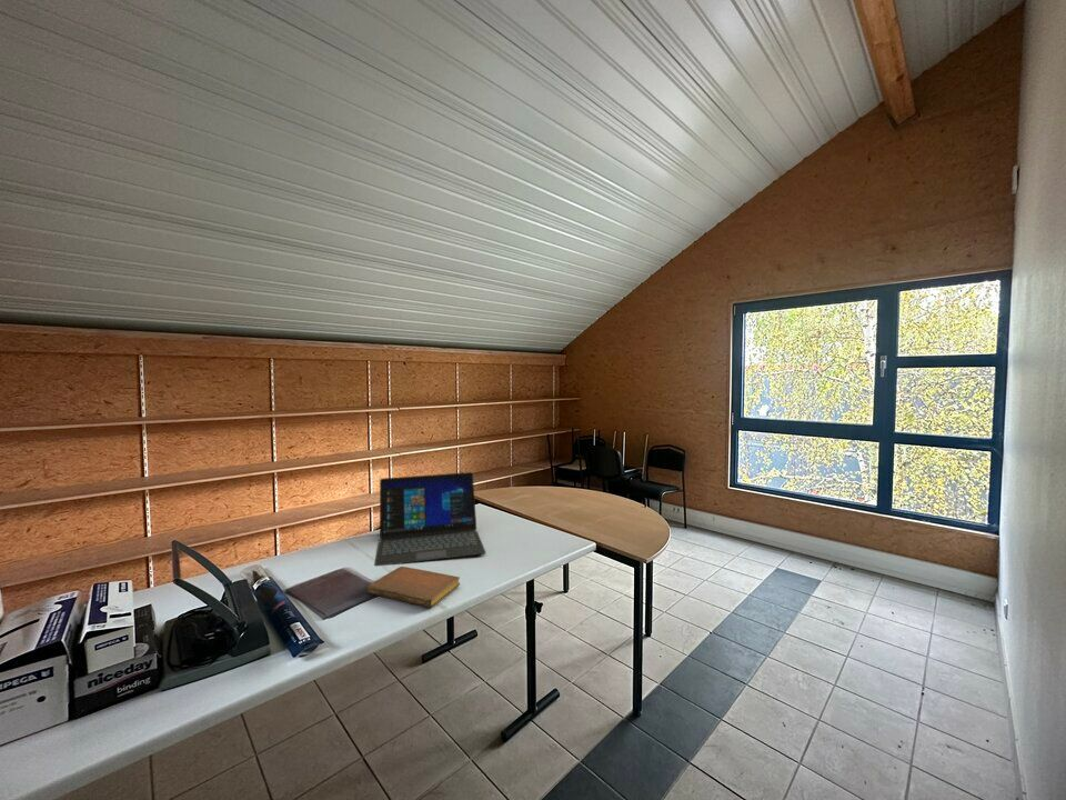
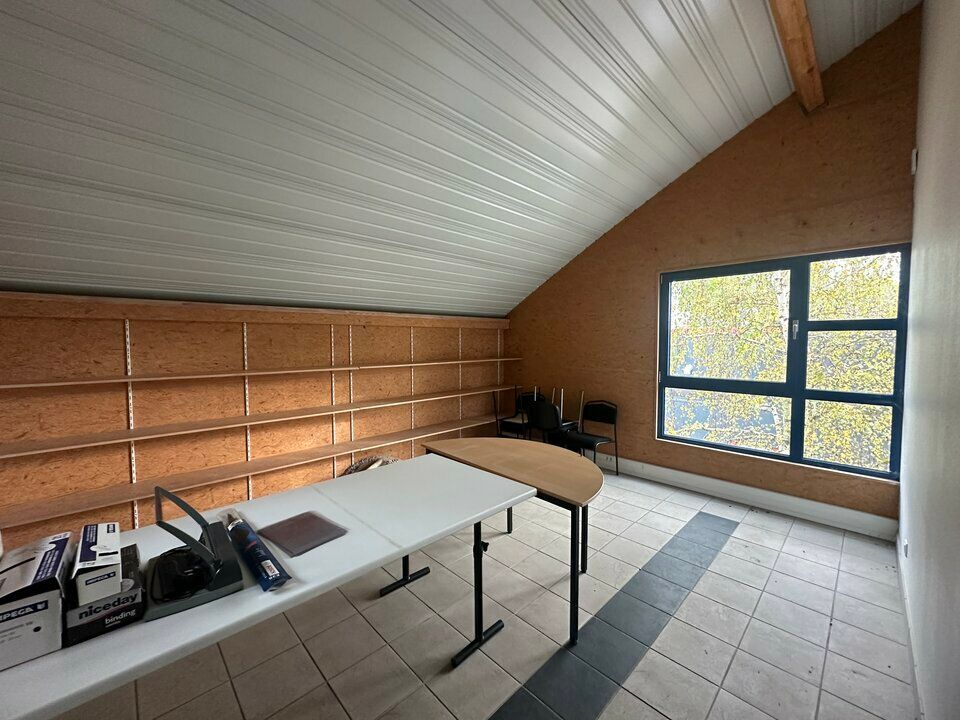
- notebook [365,566,461,609]
- laptop [373,471,487,567]
